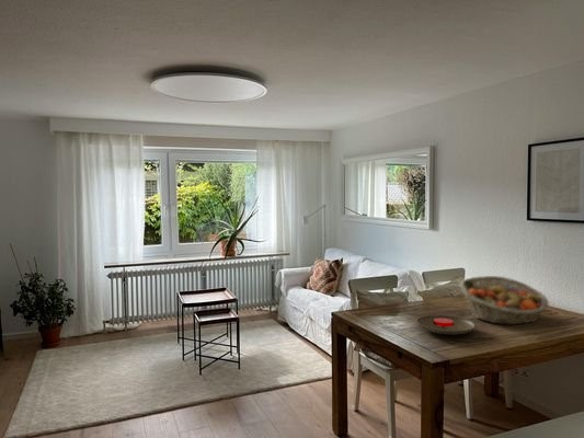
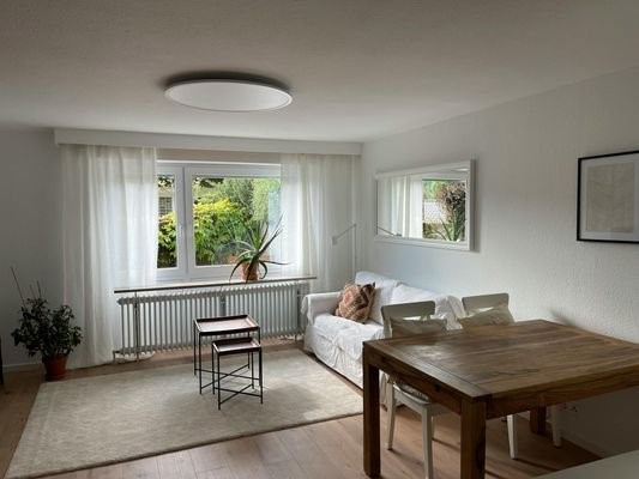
- fruit basket [459,275,550,325]
- plate [415,314,477,335]
